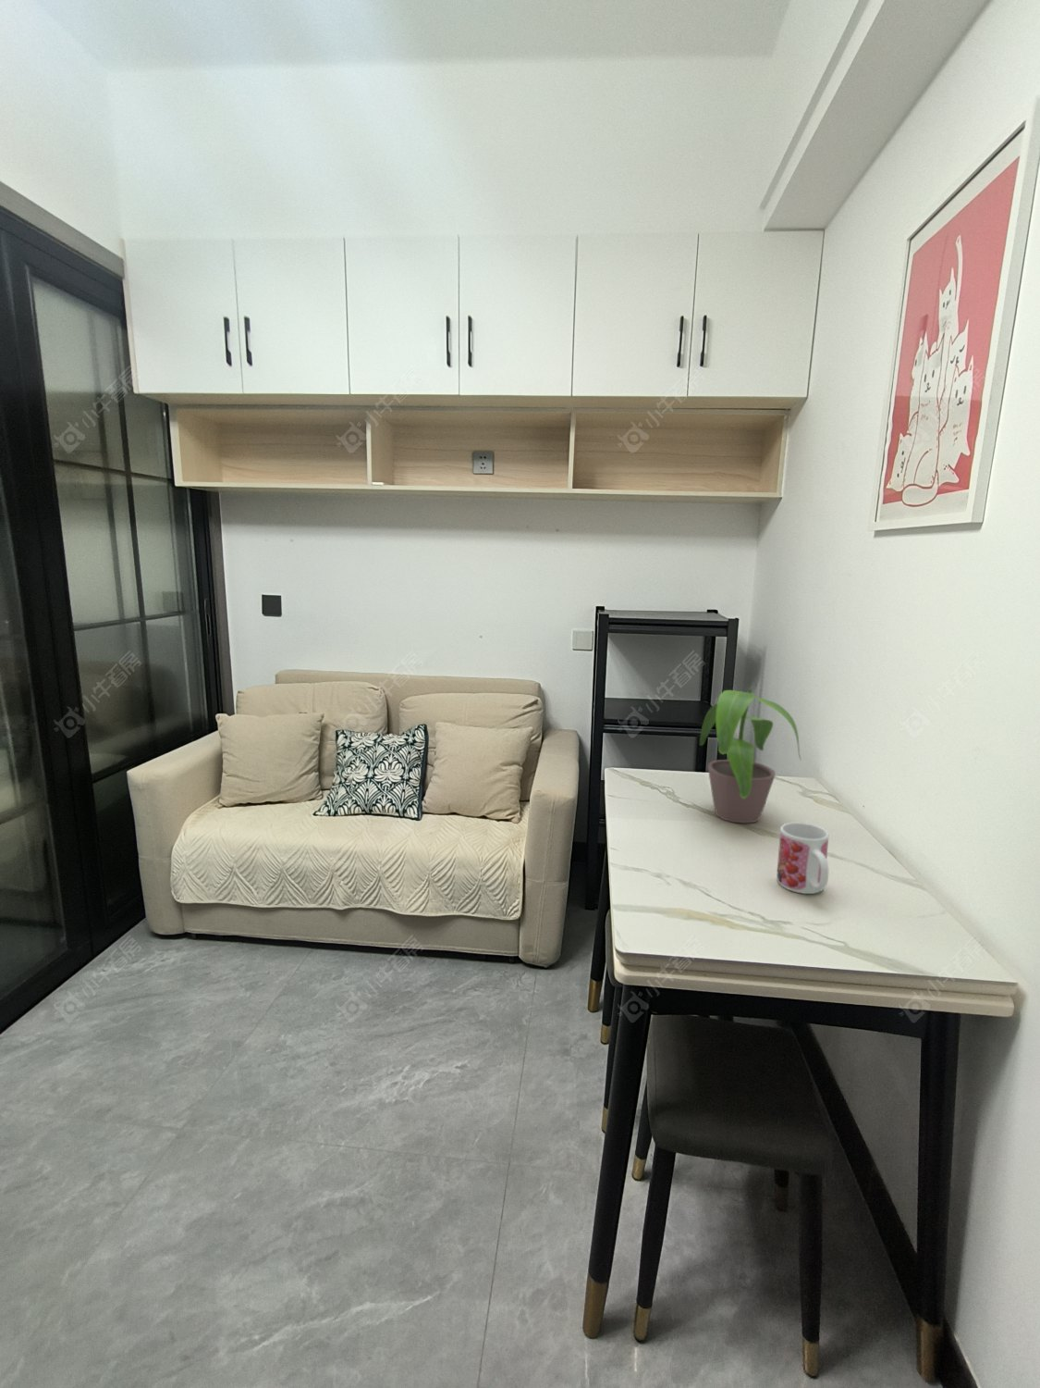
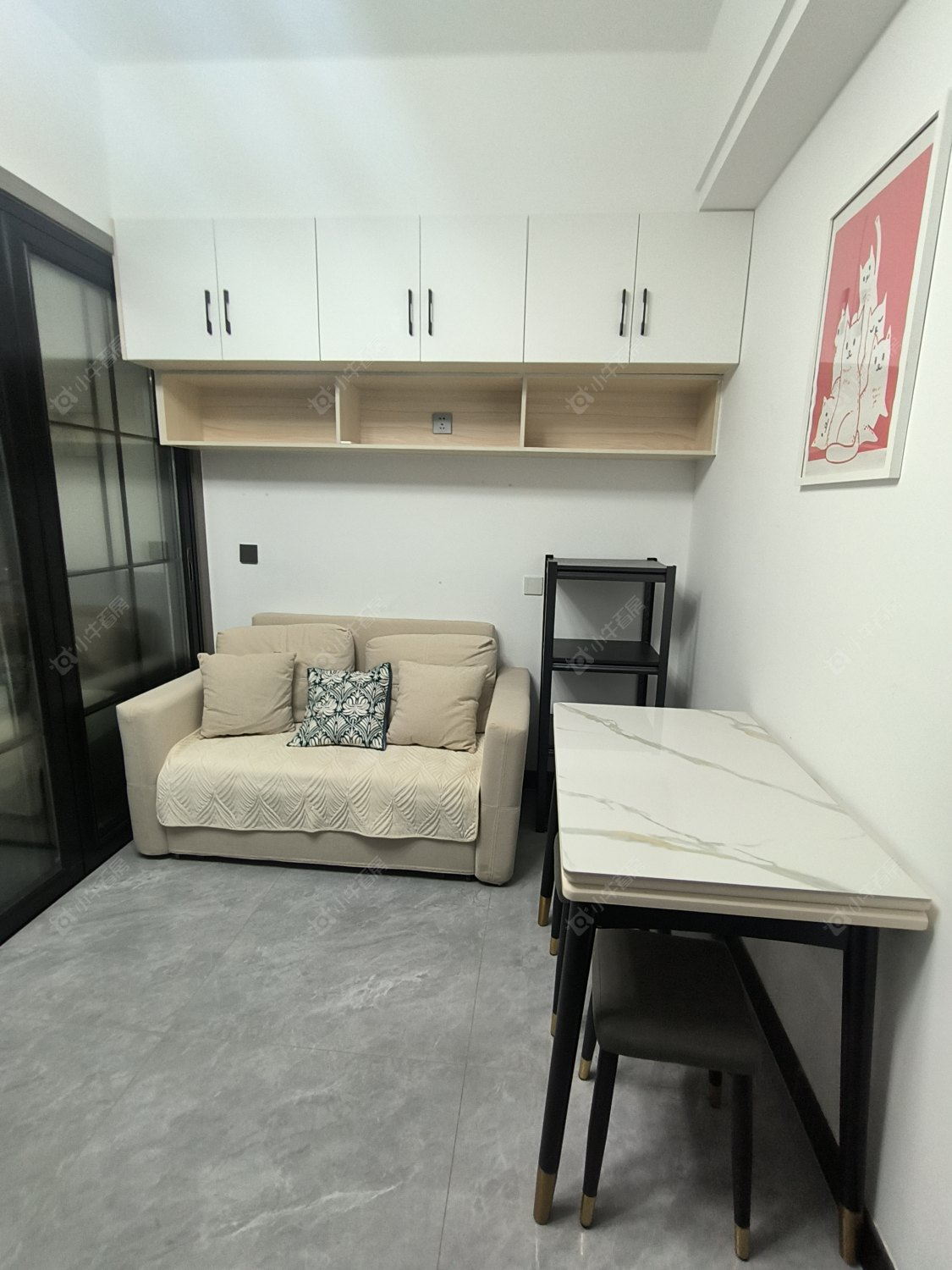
- potted plant [699,687,803,824]
- mug [776,822,829,895]
